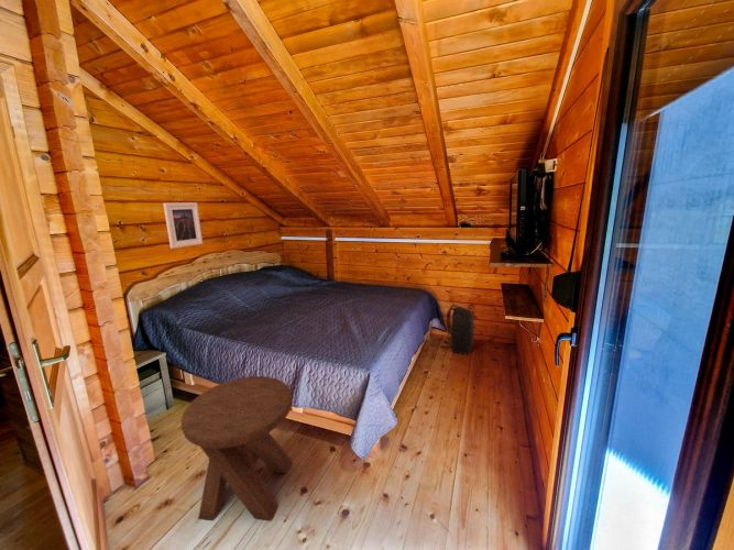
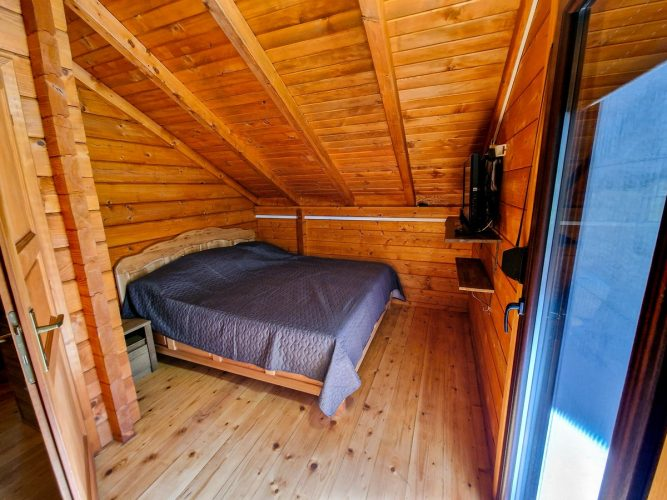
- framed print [162,201,204,250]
- music stool [180,375,294,521]
- backpack [440,304,475,355]
